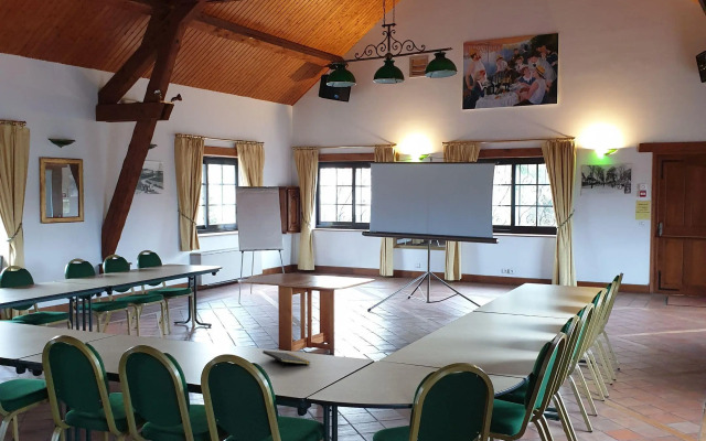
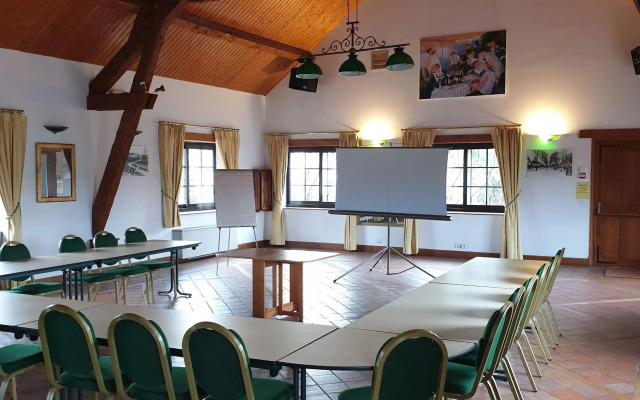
- notepad [261,349,311,369]
